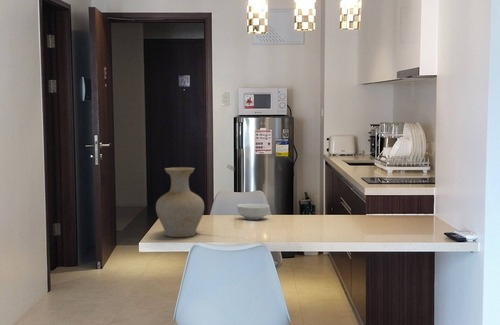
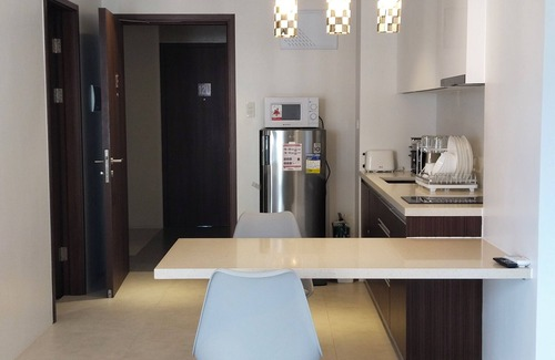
- vase [155,166,205,238]
- cereal bowl [236,203,270,221]
